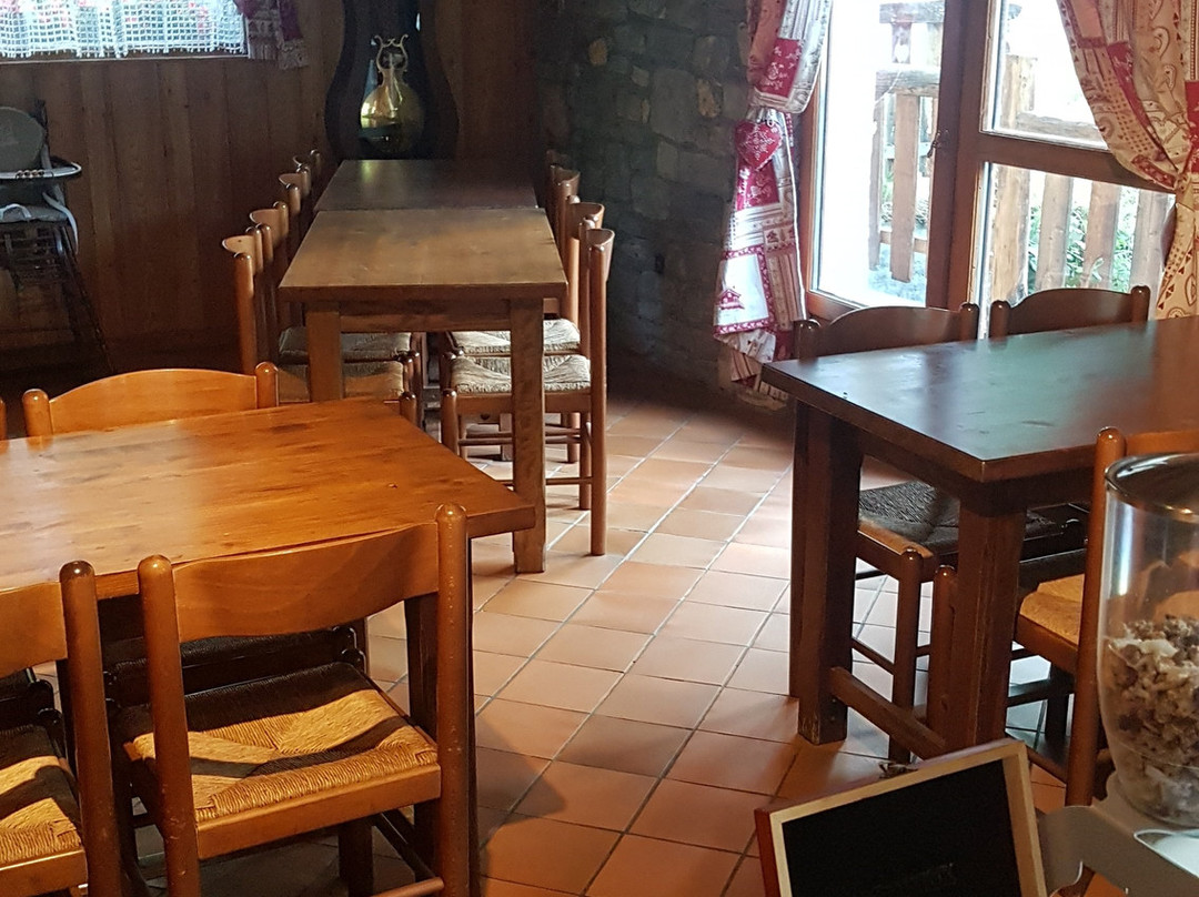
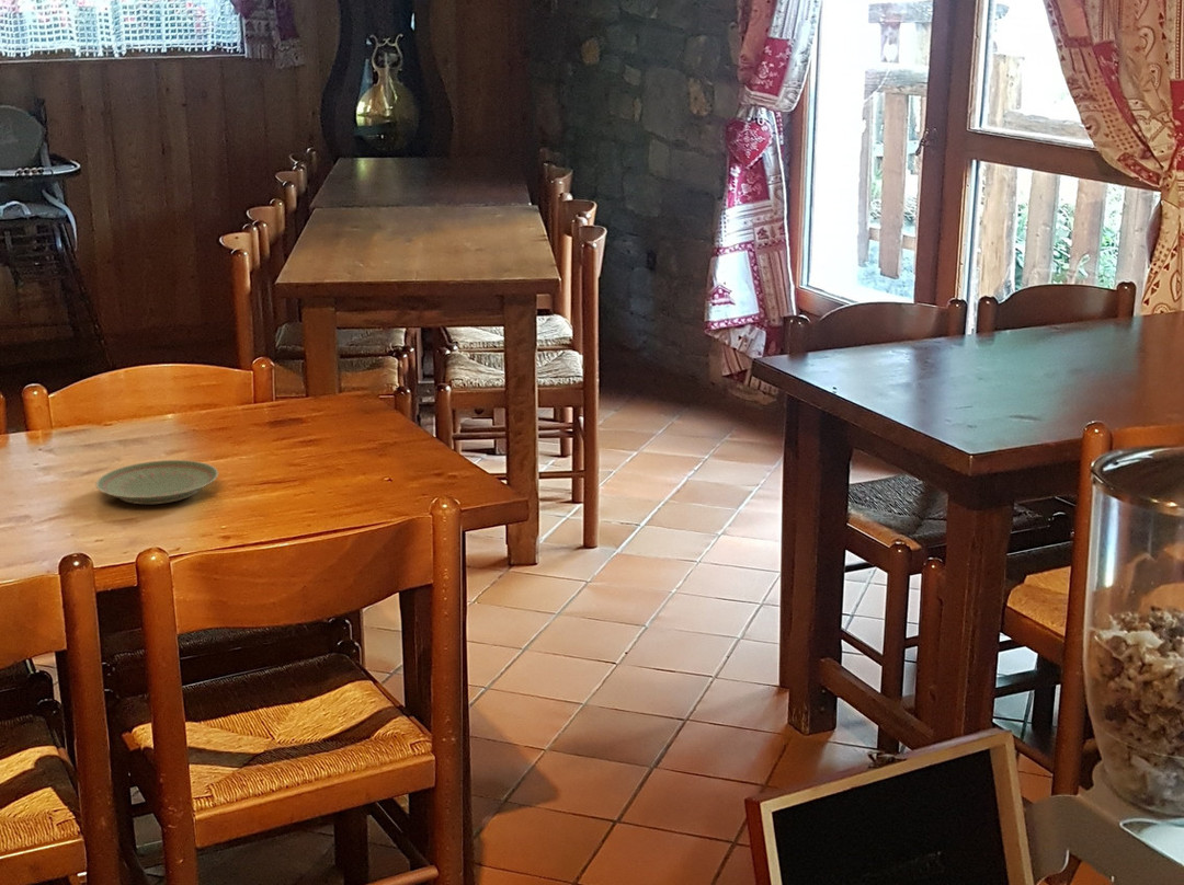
+ plate [94,459,219,505]
